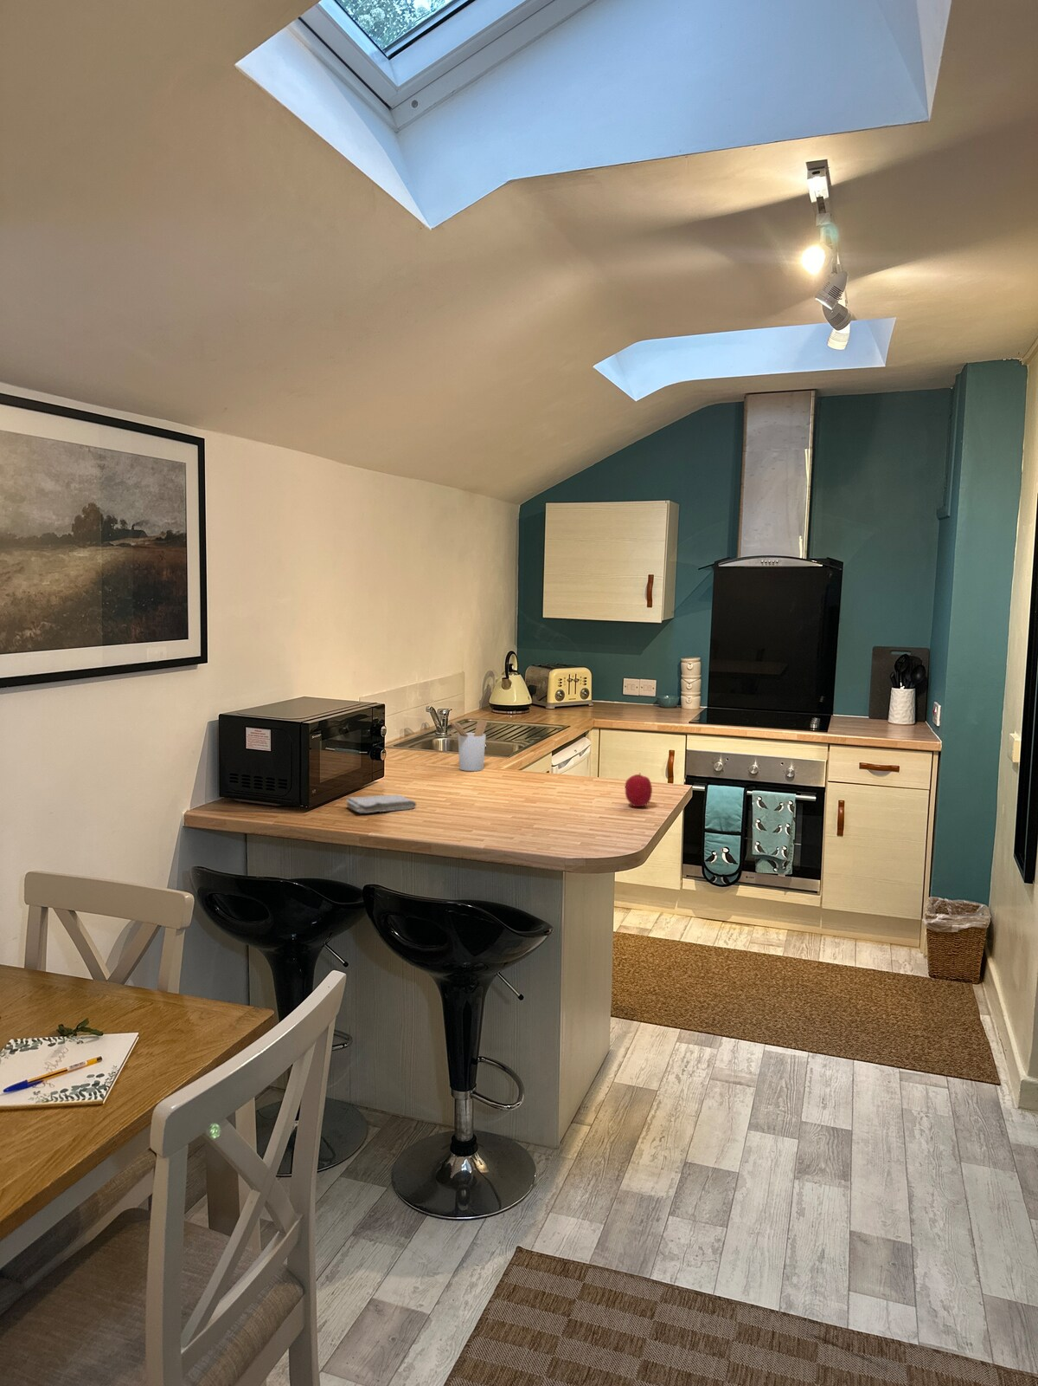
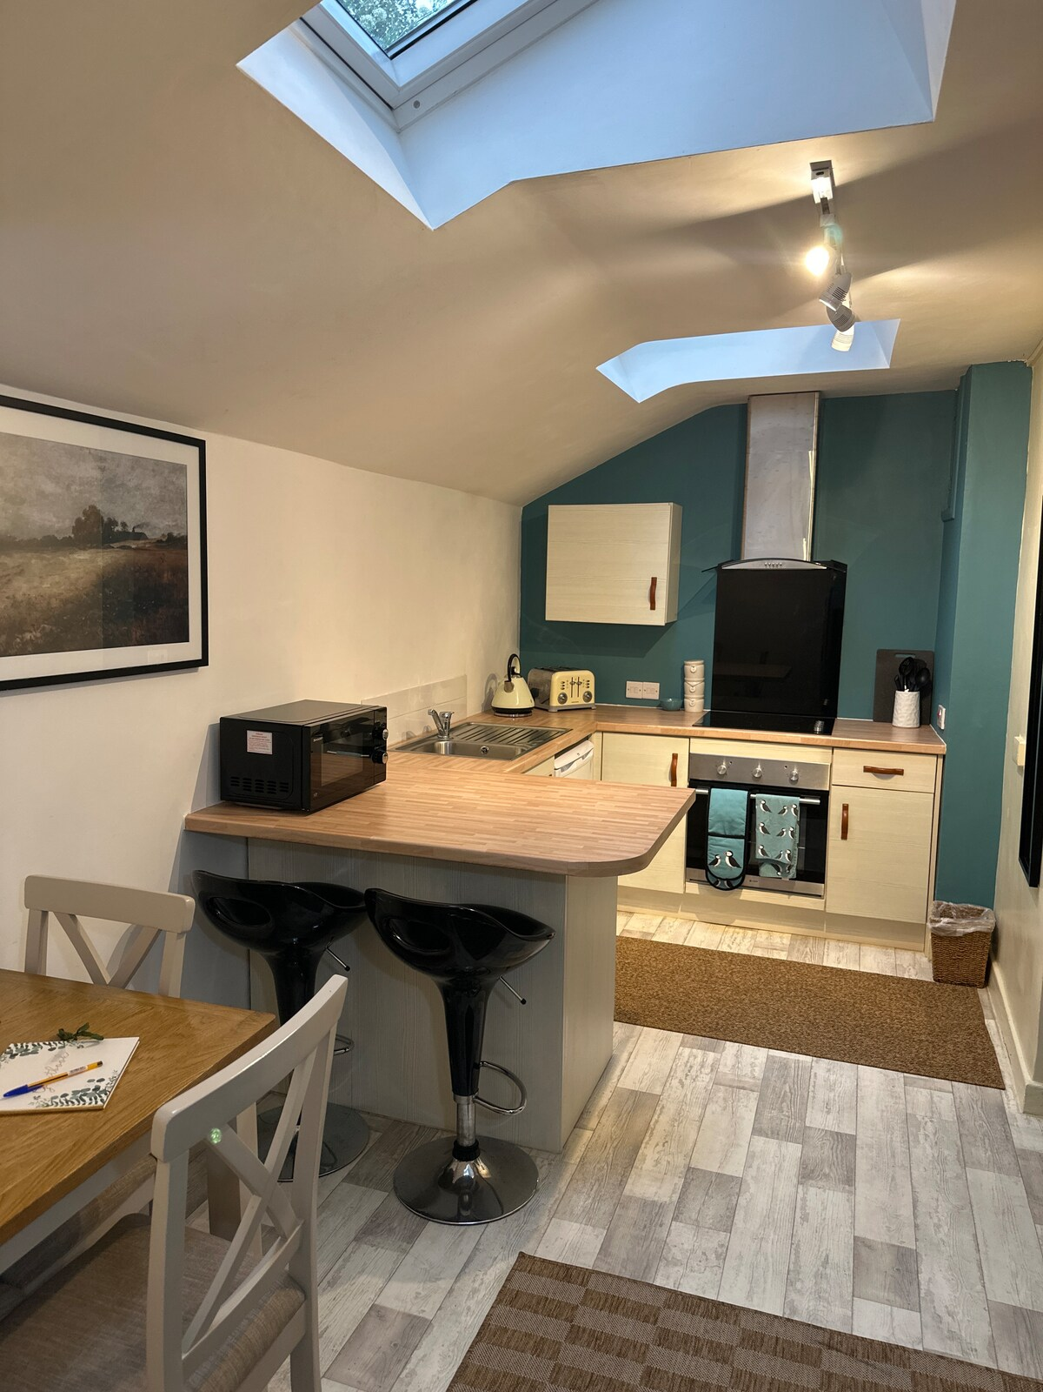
- fruit [625,773,653,808]
- washcloth [346,794,417,814]
- utensil holder [447,718,487,772]
